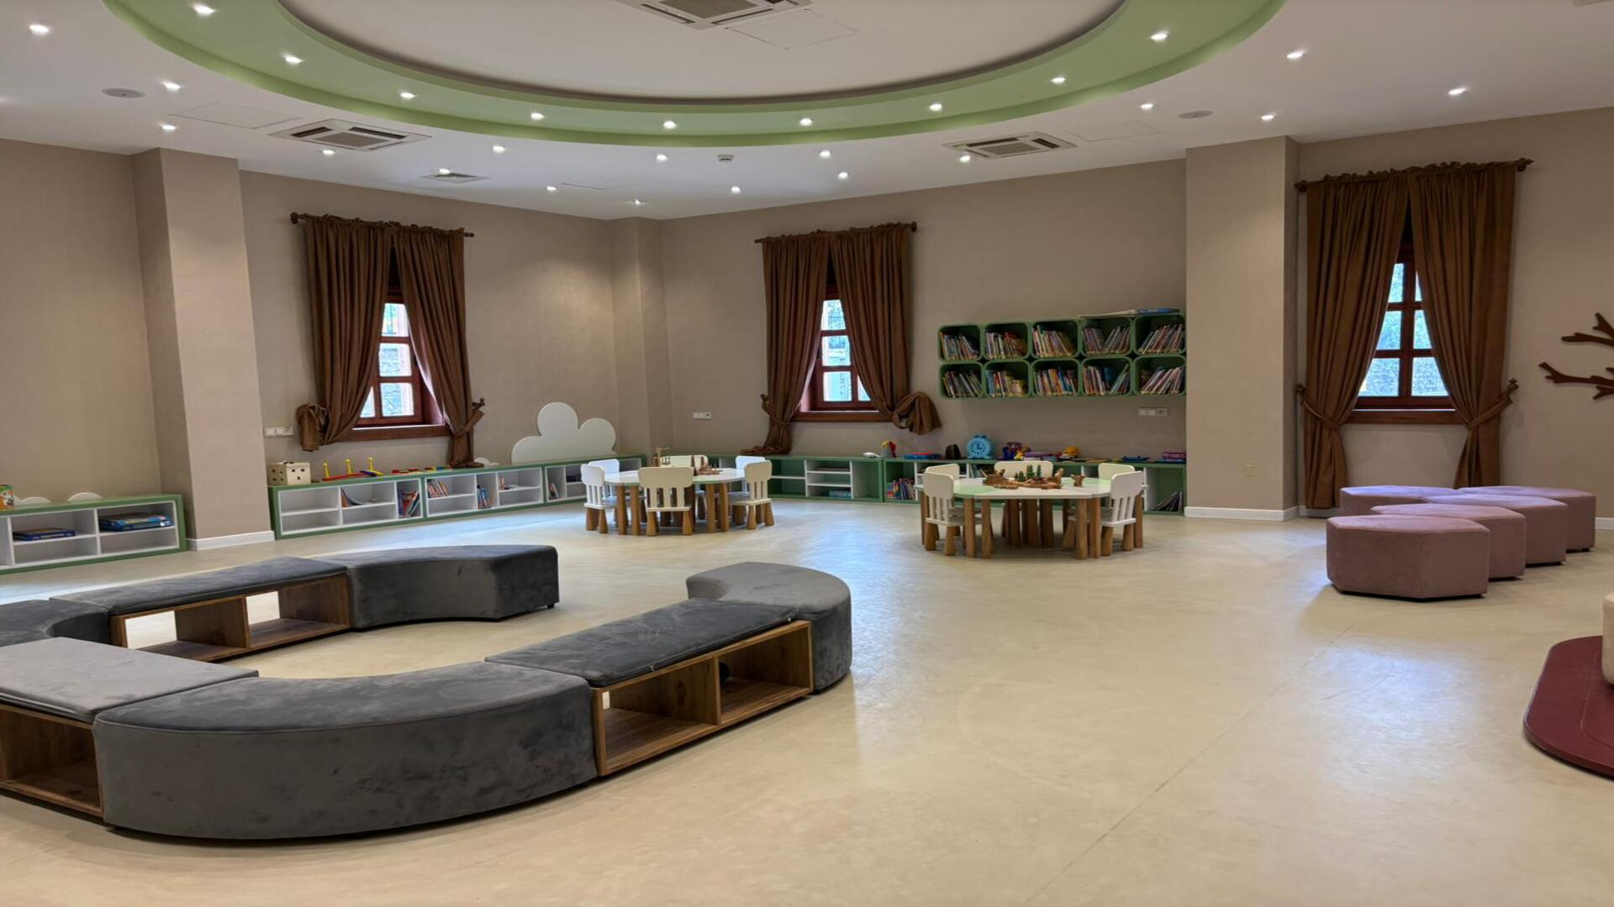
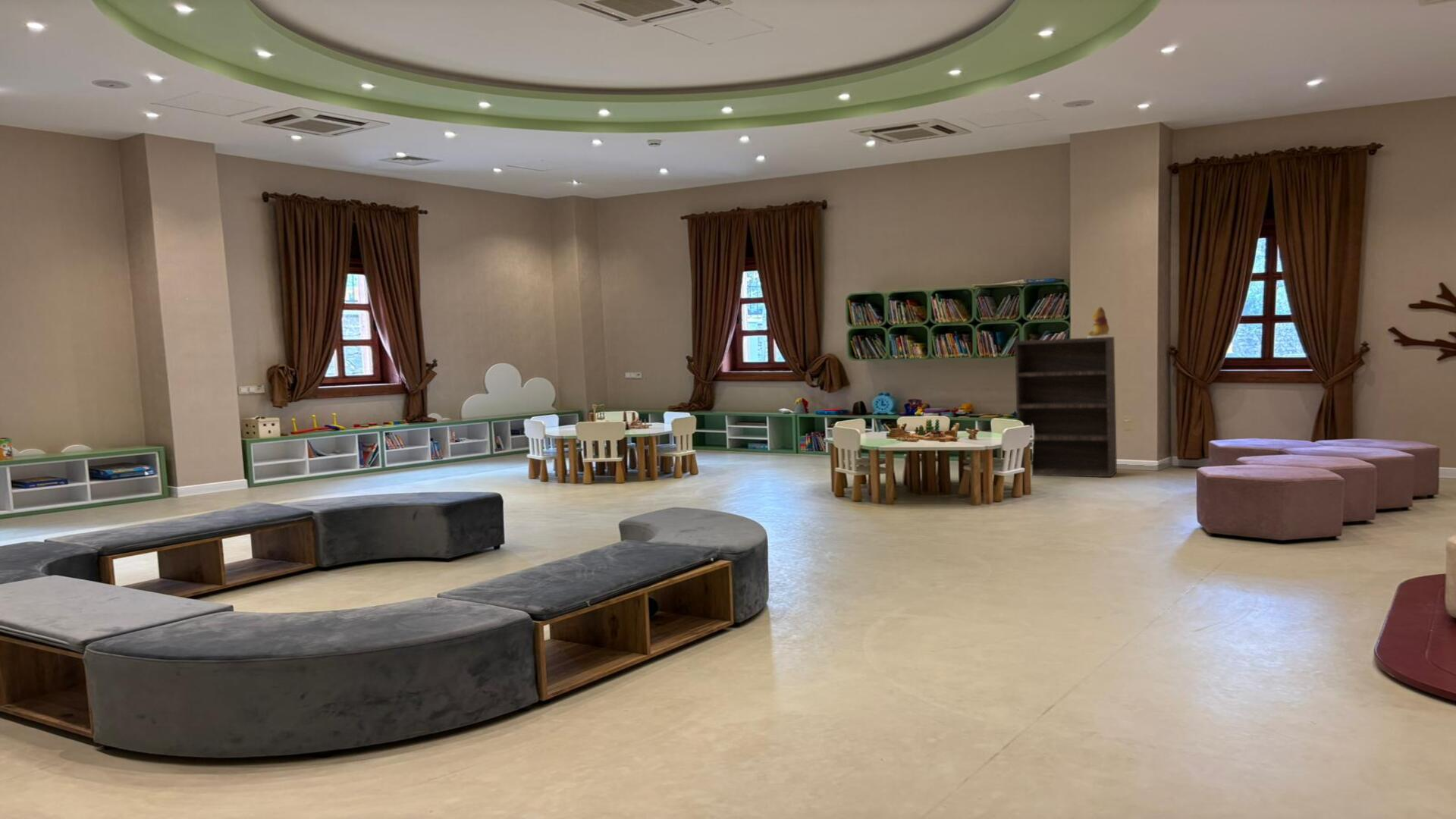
+ teddy bear [1086,306,1112,338]
+ bookshelf [1014,336,1118,478]
